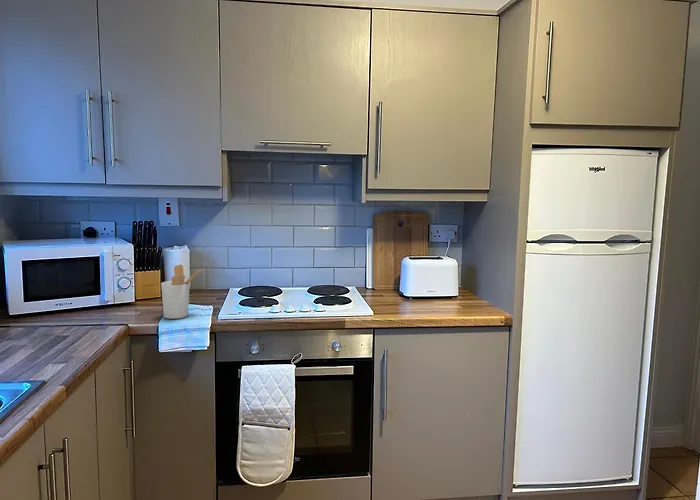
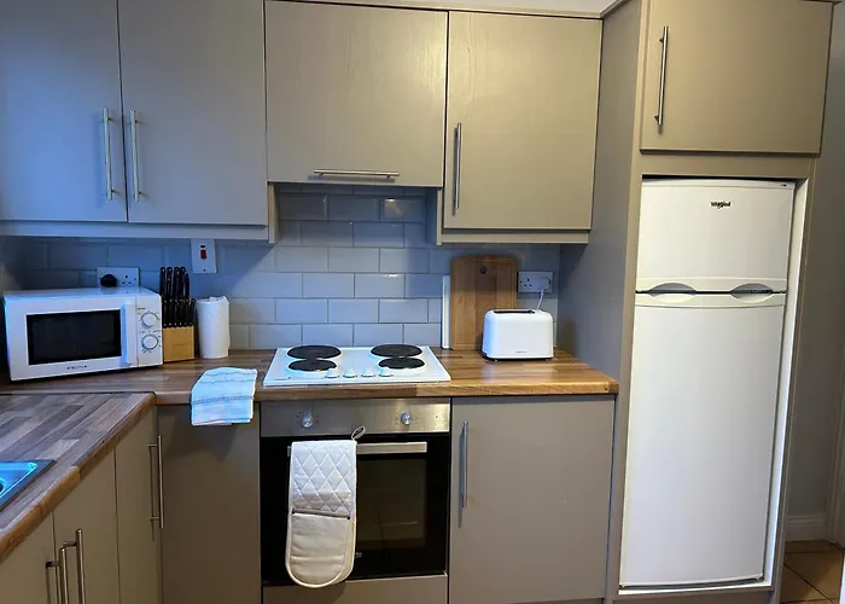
- utensil holder [160,264,205,320]
